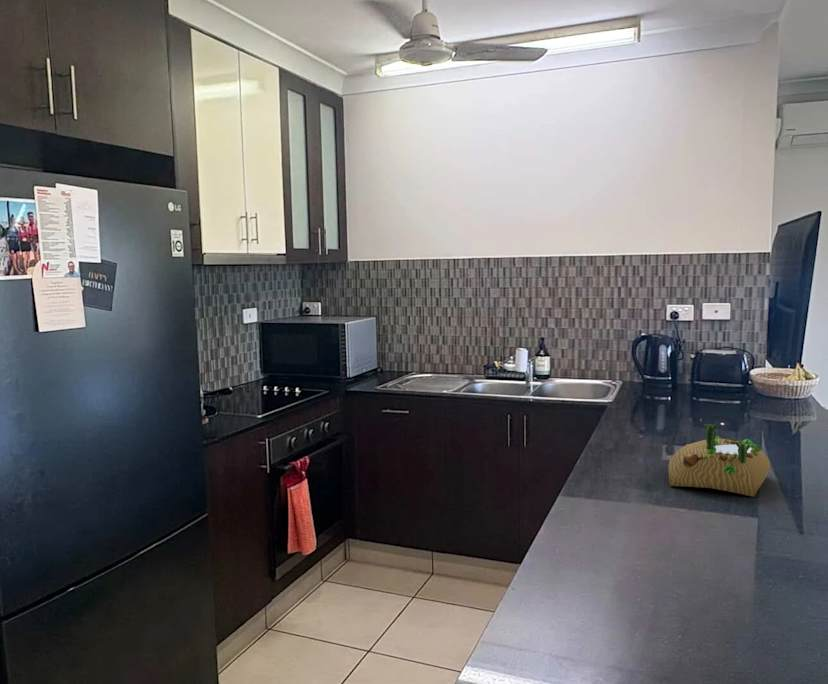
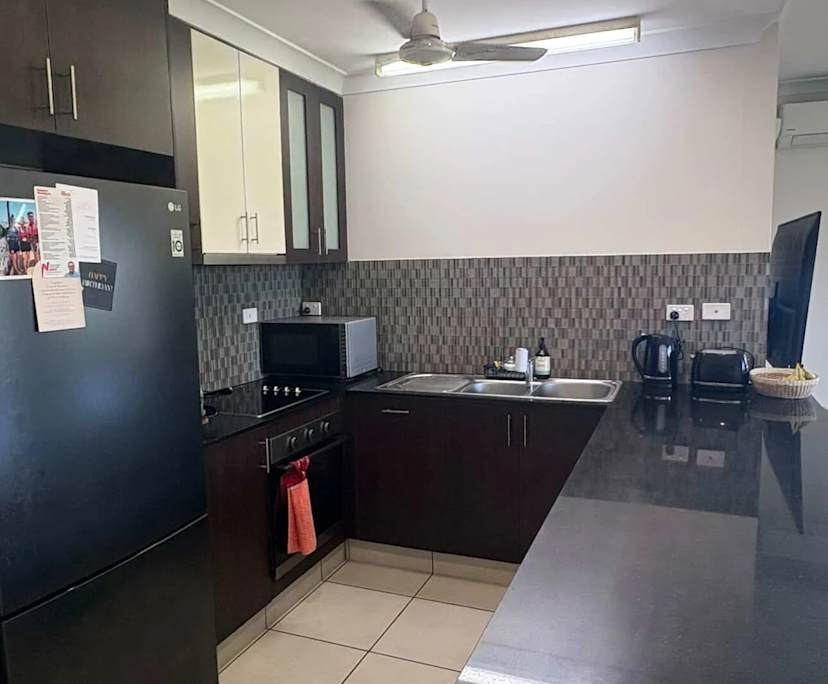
- succulent planter [667,422,771,498]
